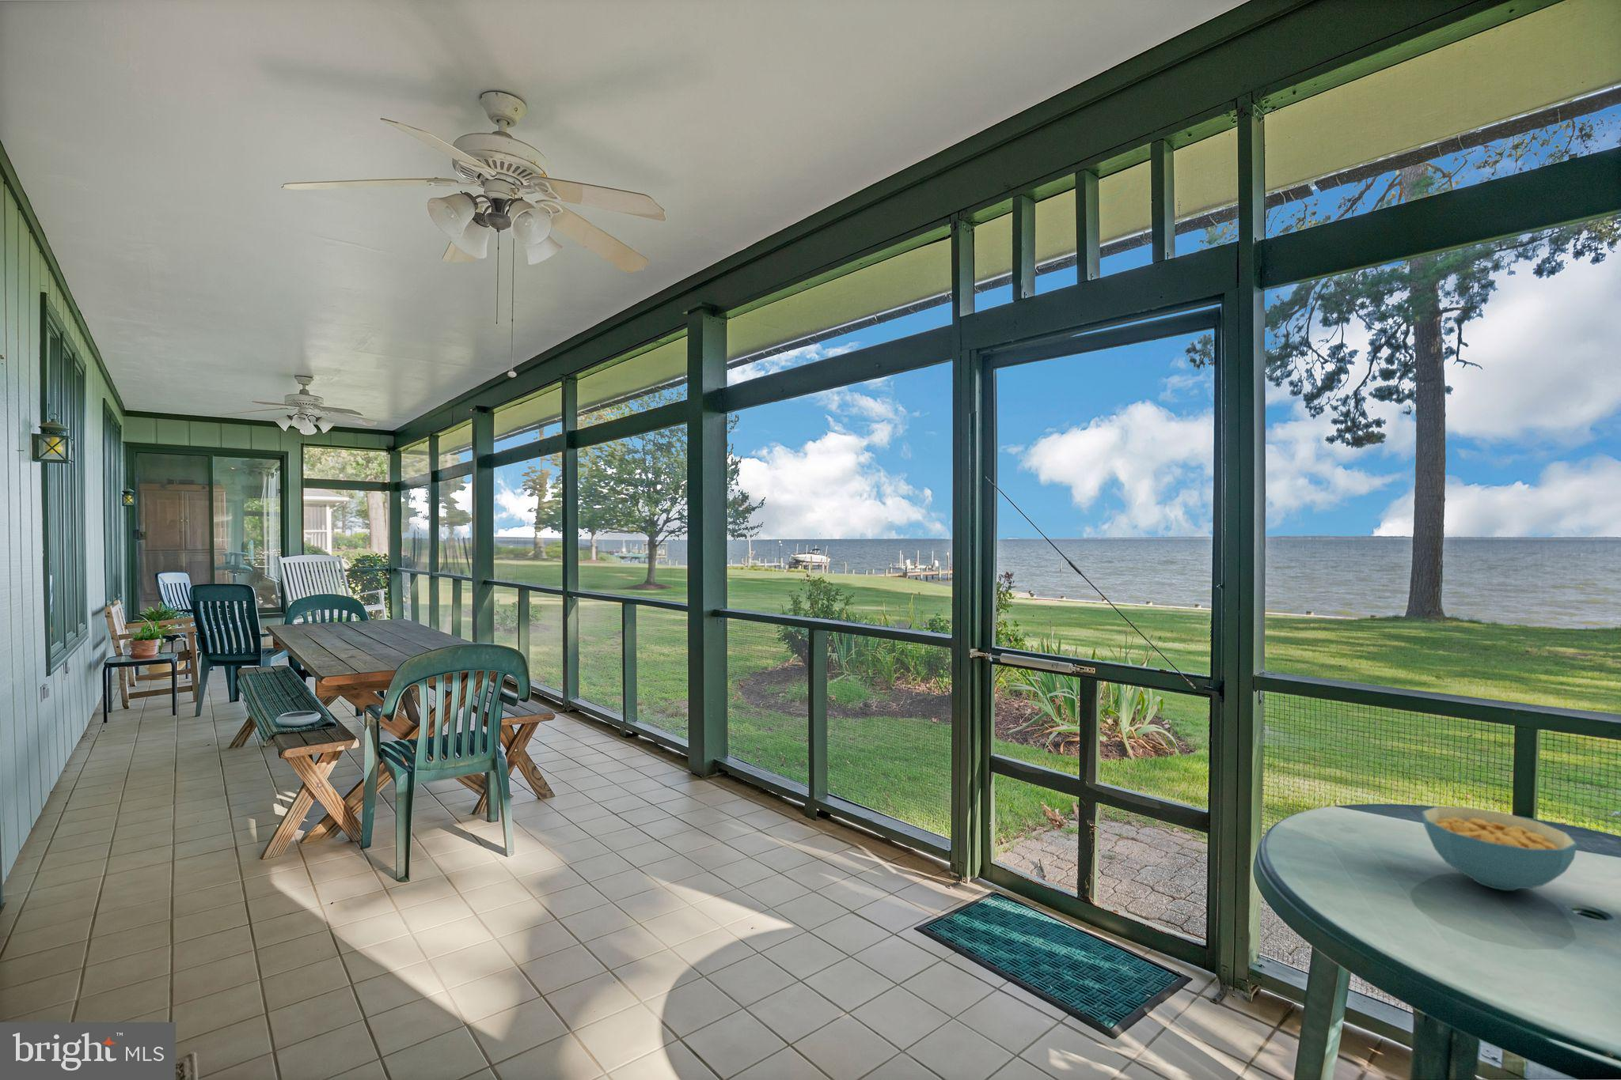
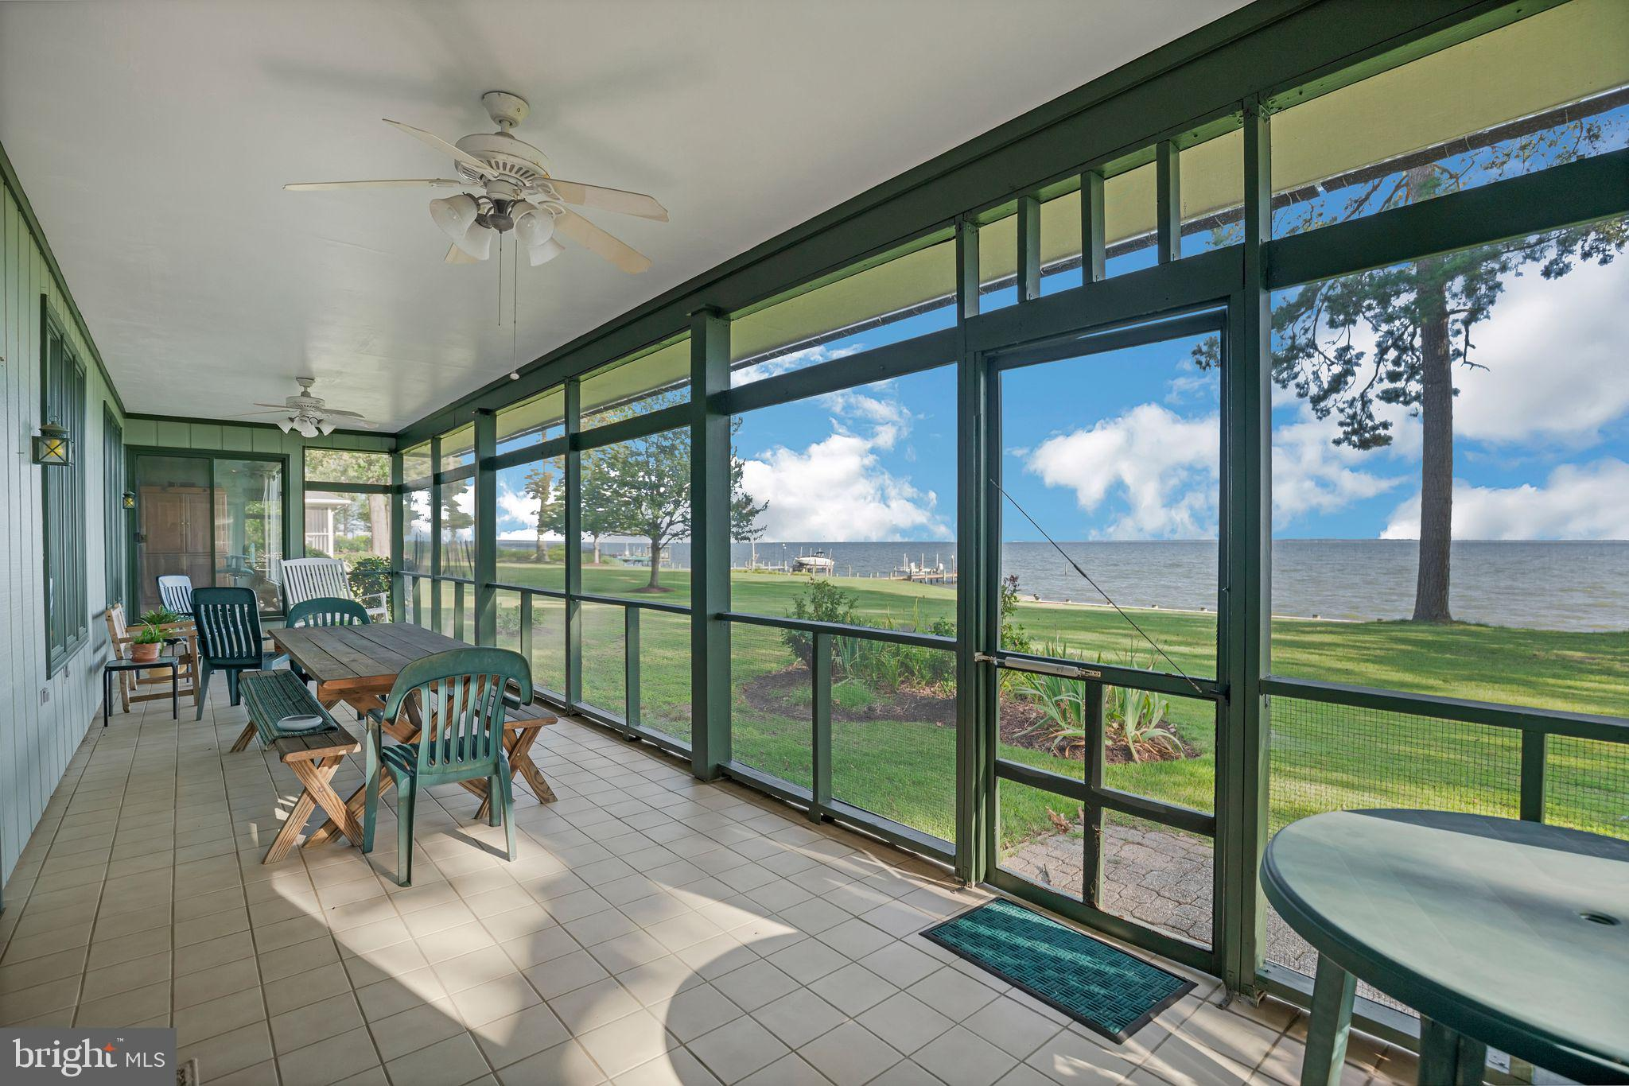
- cereal bowl [1421,805,1579,891]
